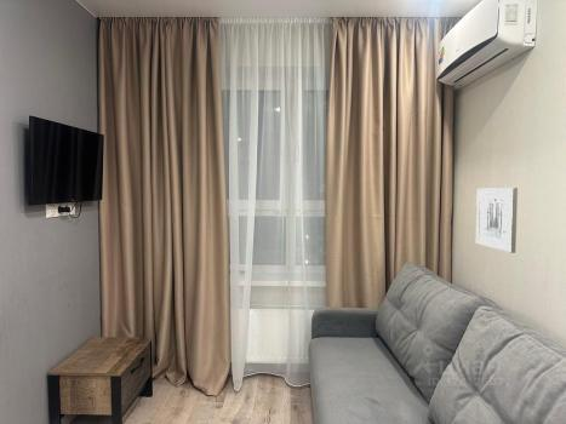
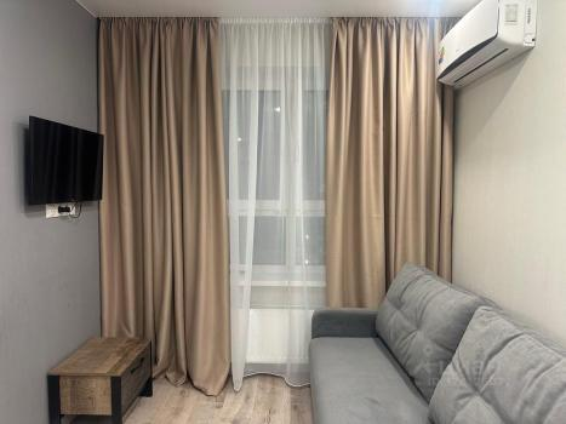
- wall art [475,187,519,254]
